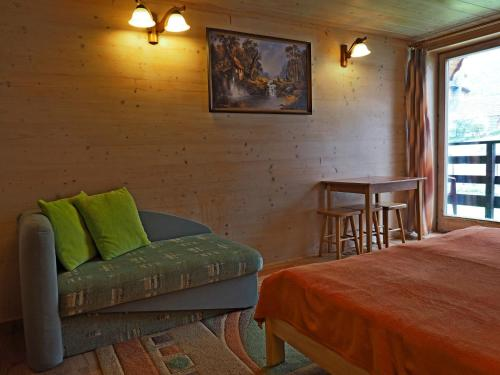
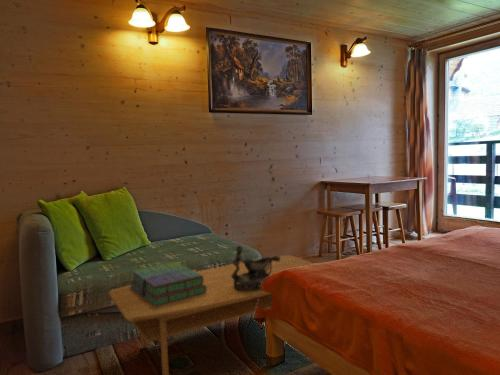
+ coffee table [108,254,315,375]
+ stack of books [128,261,207,306]
+ decorative bowl [231,245,280,290]
